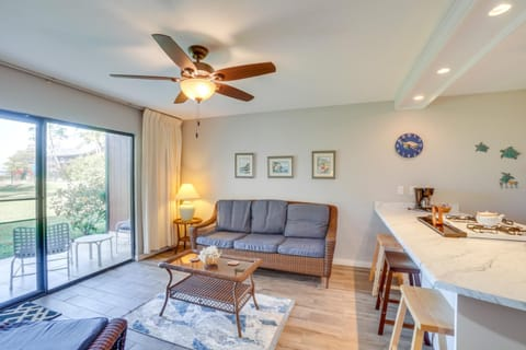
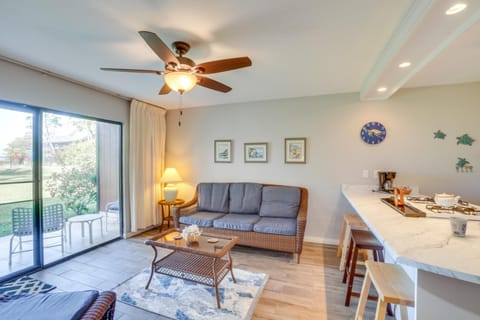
+ cup [448,216,469,238]
